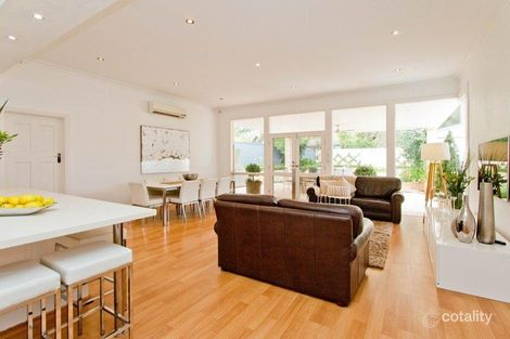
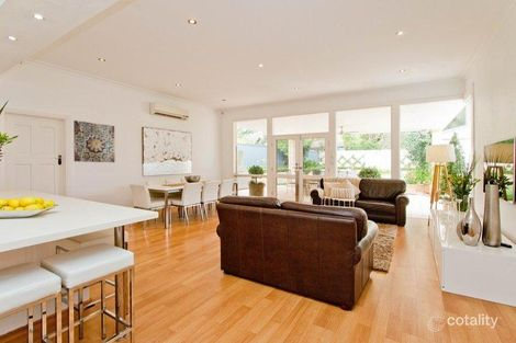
+ wall art [72,119,115,163]
